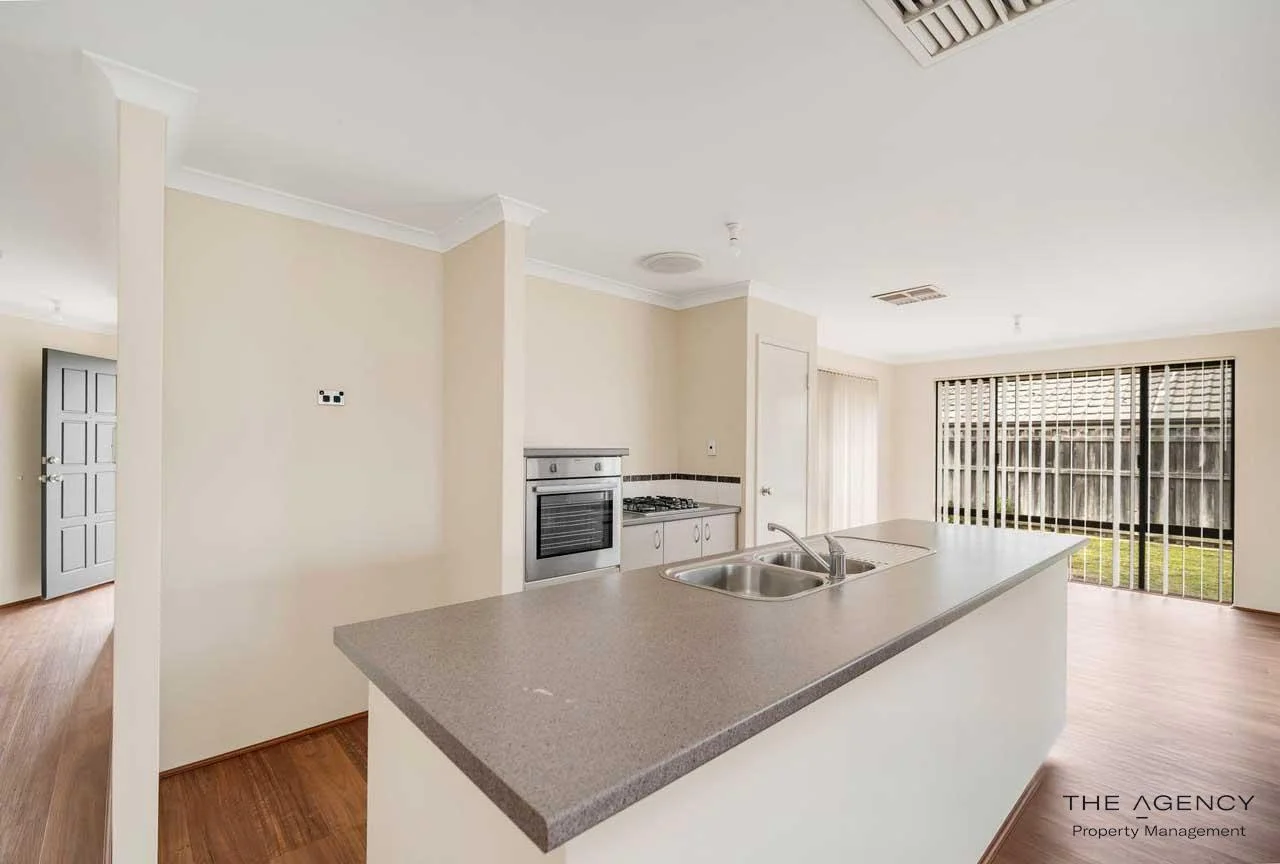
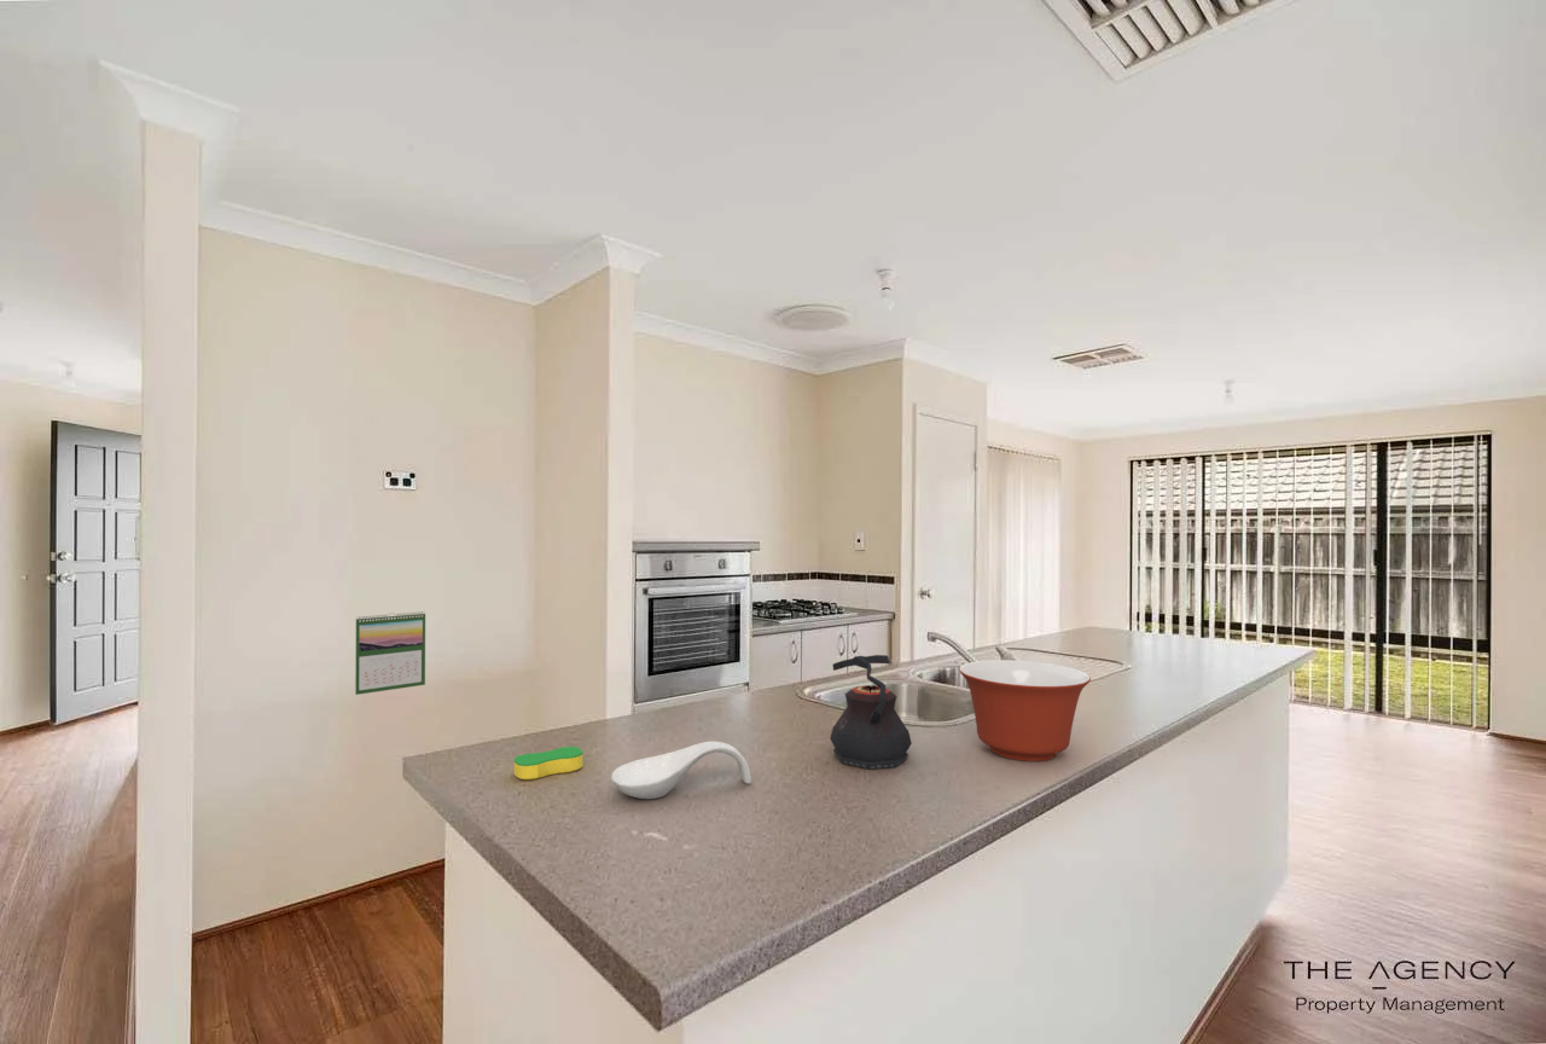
+ teapot [829,654,913,770]
+ mixing bowl [958,659,1092,762]
+ spoon rest [610,741,752,800]
+ calendar [354,610,426,696]
+ sponge [513,746,585,781]
